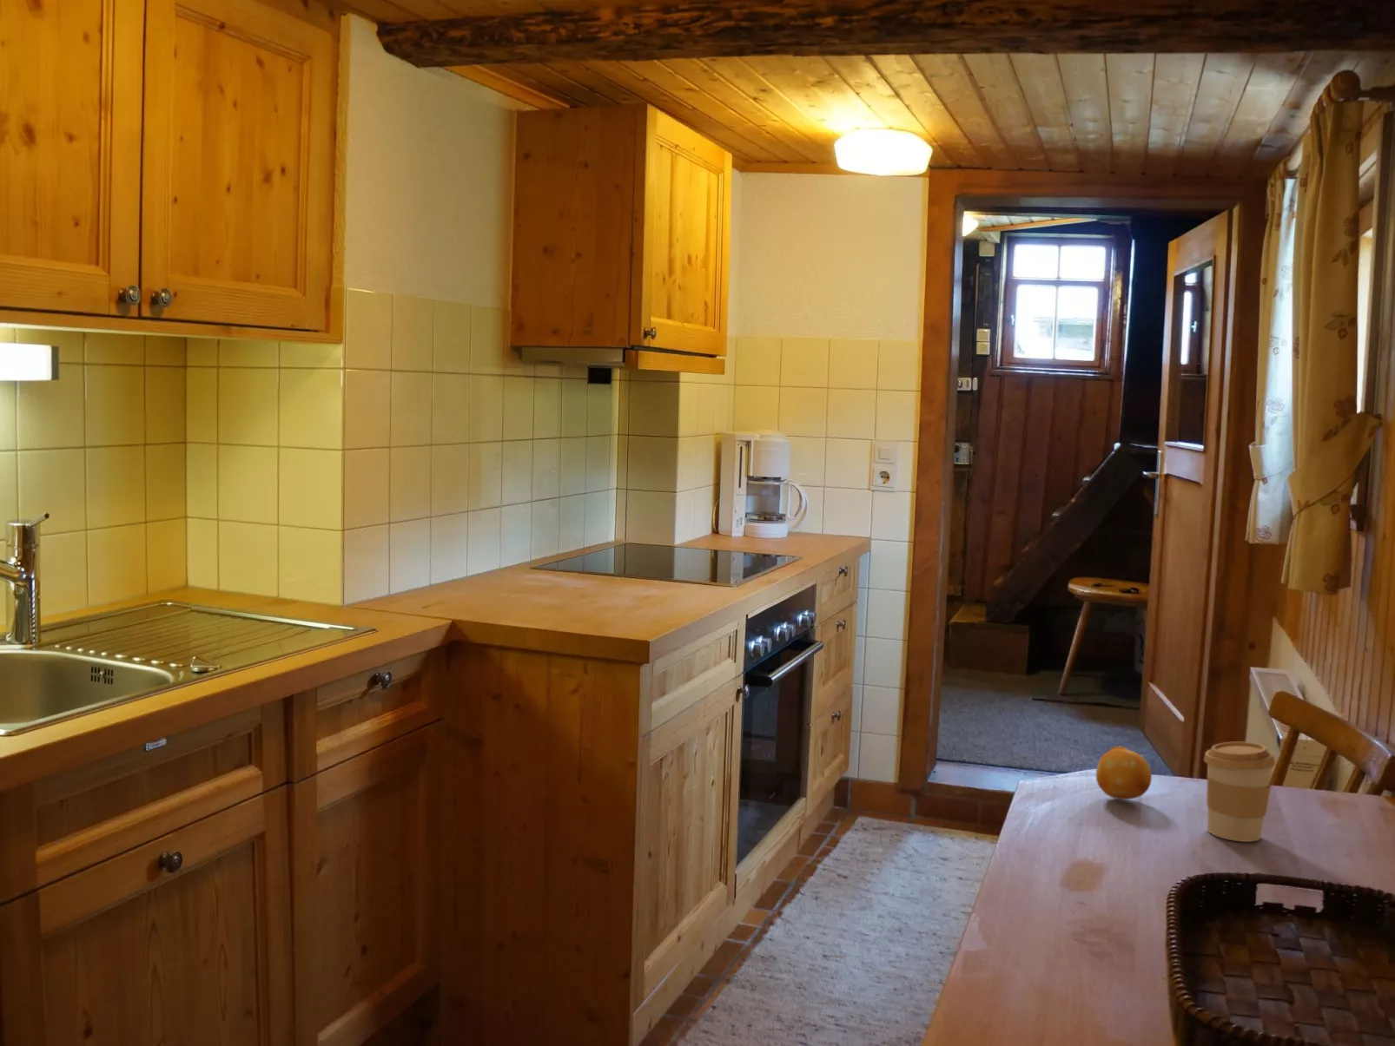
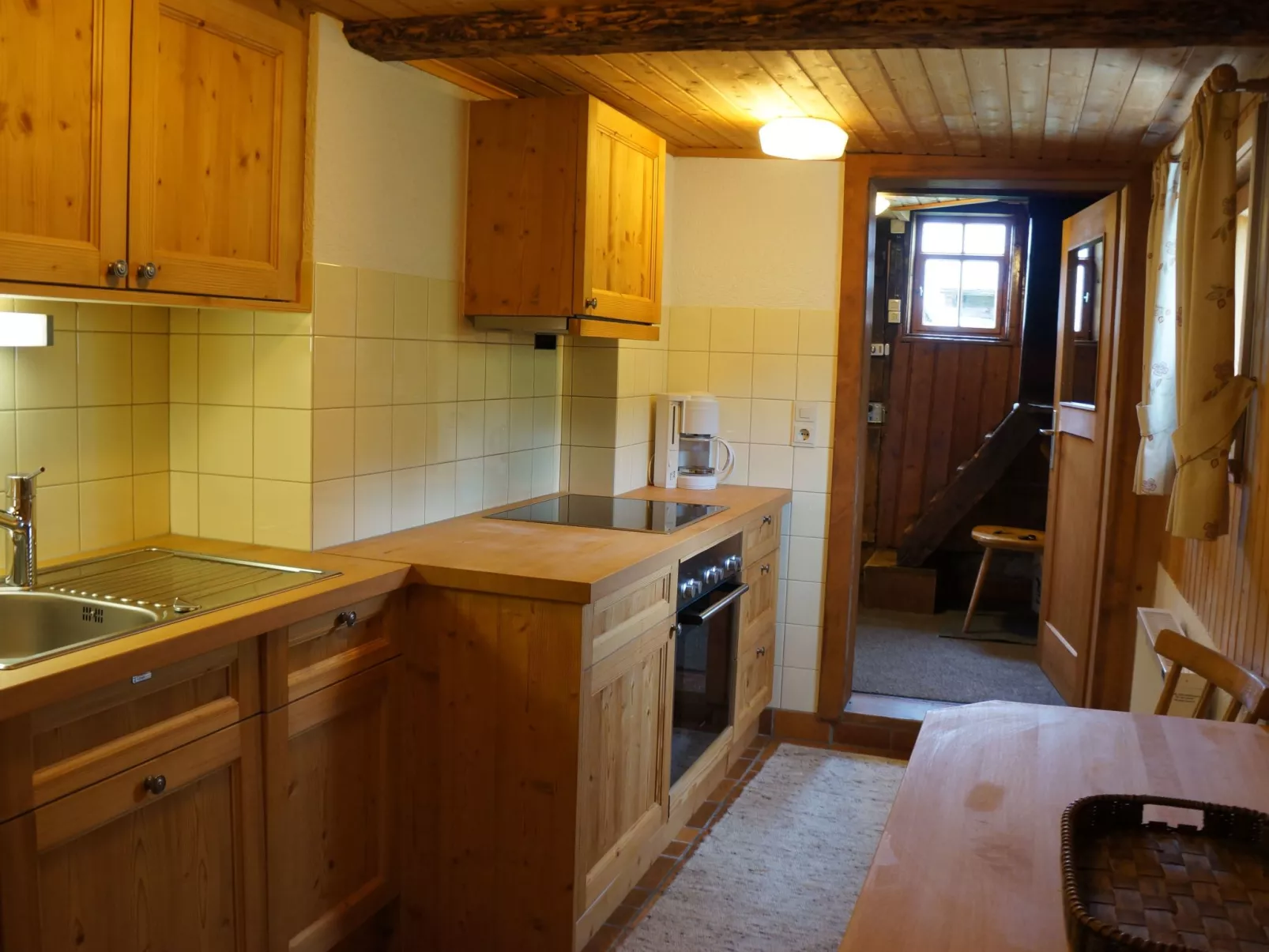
- fruit [1095,745,1153,800]
- coffee cup [1203,742,1276,843]
